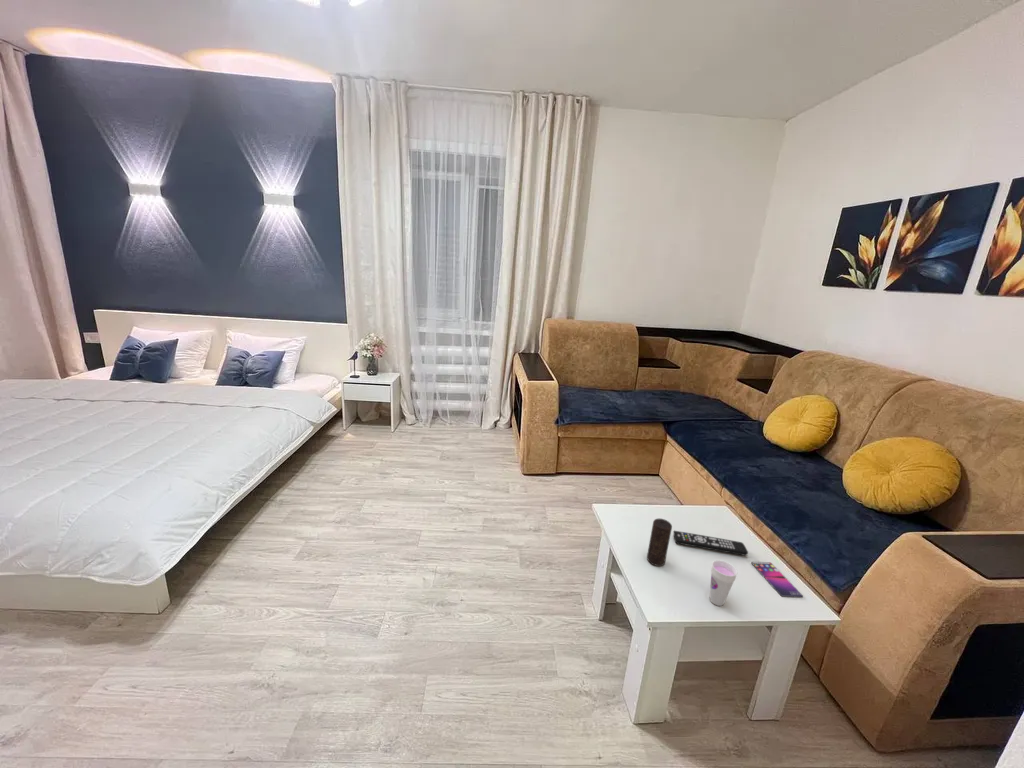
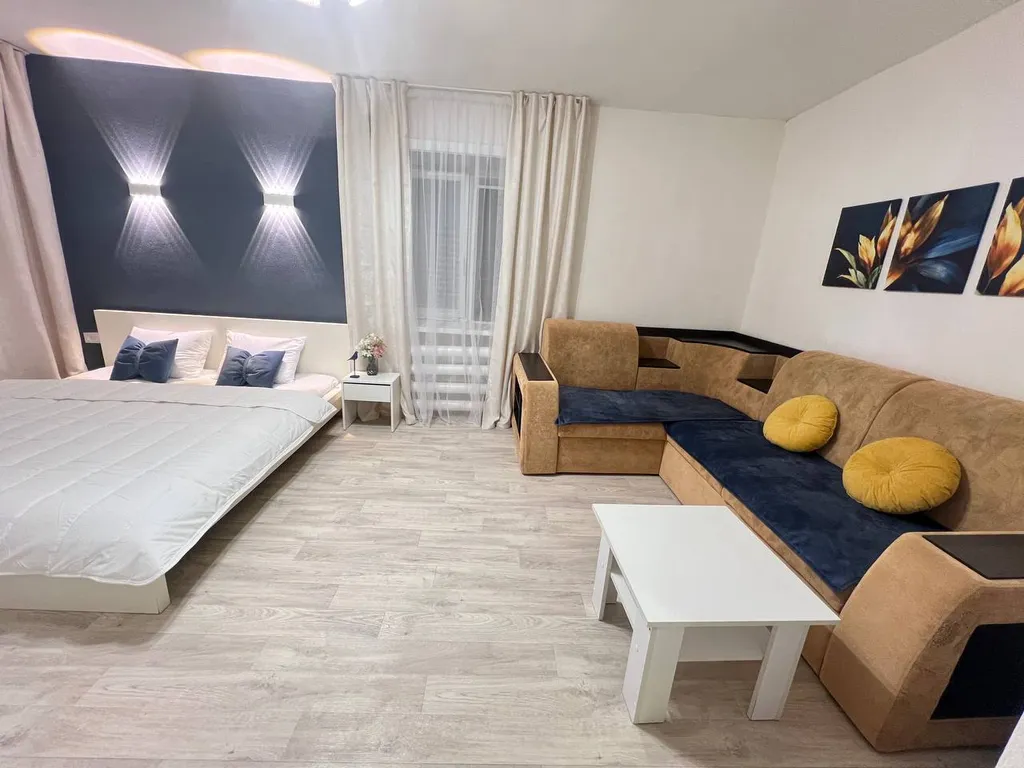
- cup [709,559,738,607]
- remote control [672,530,749,557]
- smartphone [750,561,804,598]
- candle [646,518,673,567]
